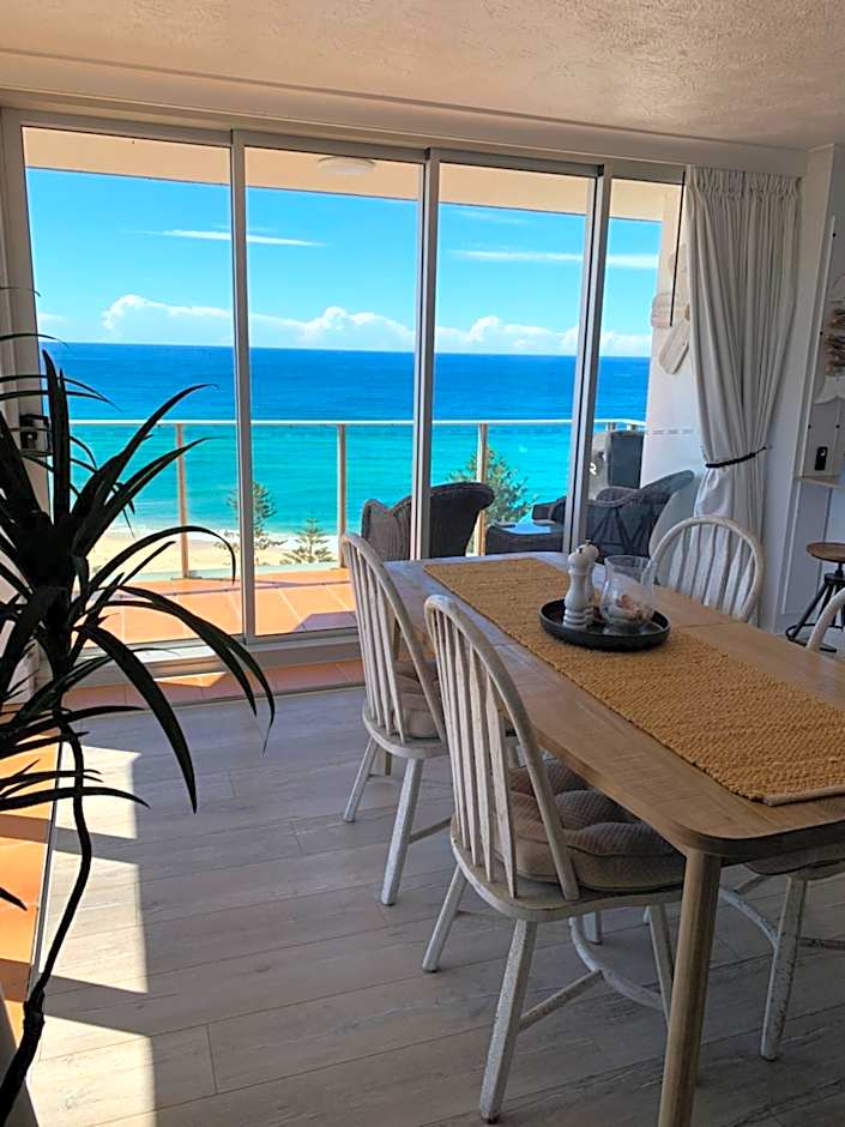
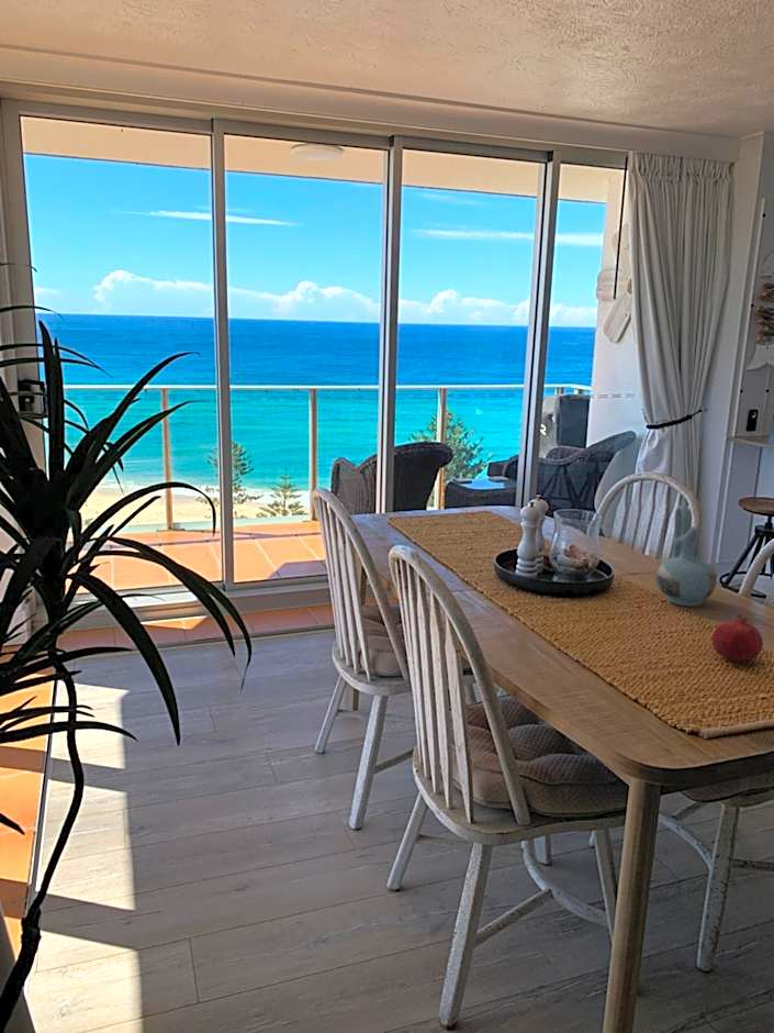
+ fruit [711,613,764,663]
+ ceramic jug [655,504,718,608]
